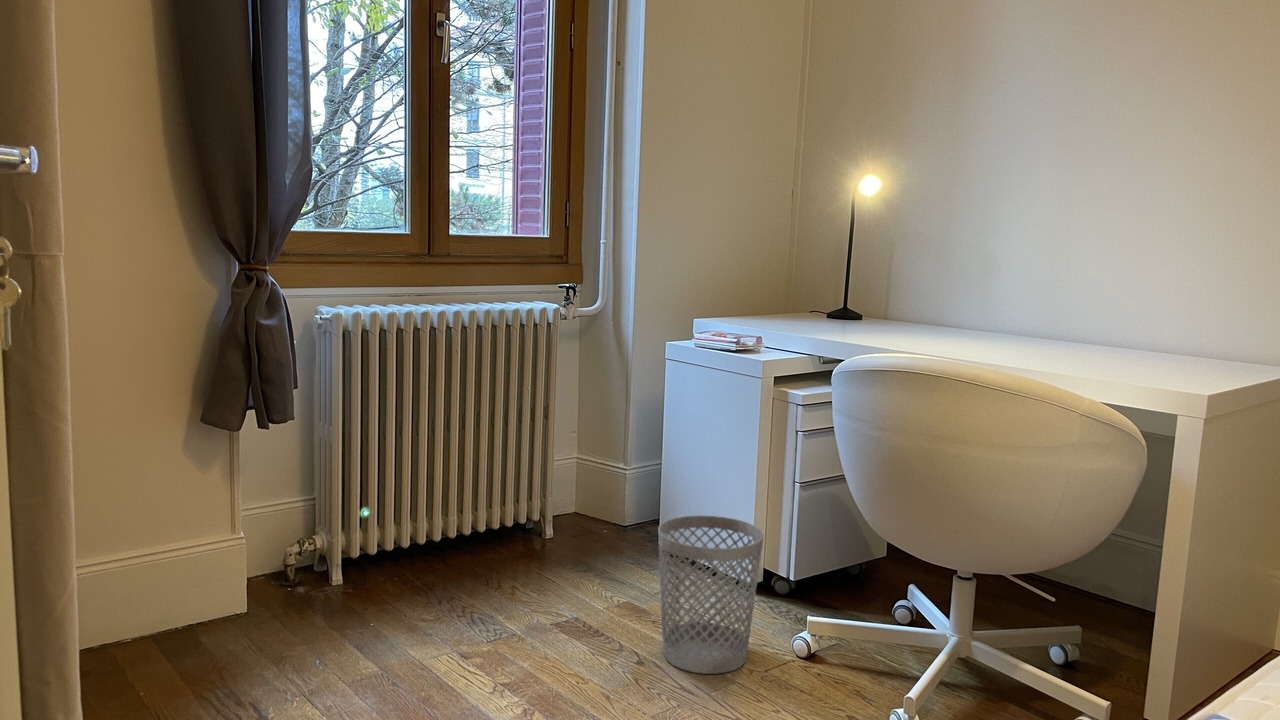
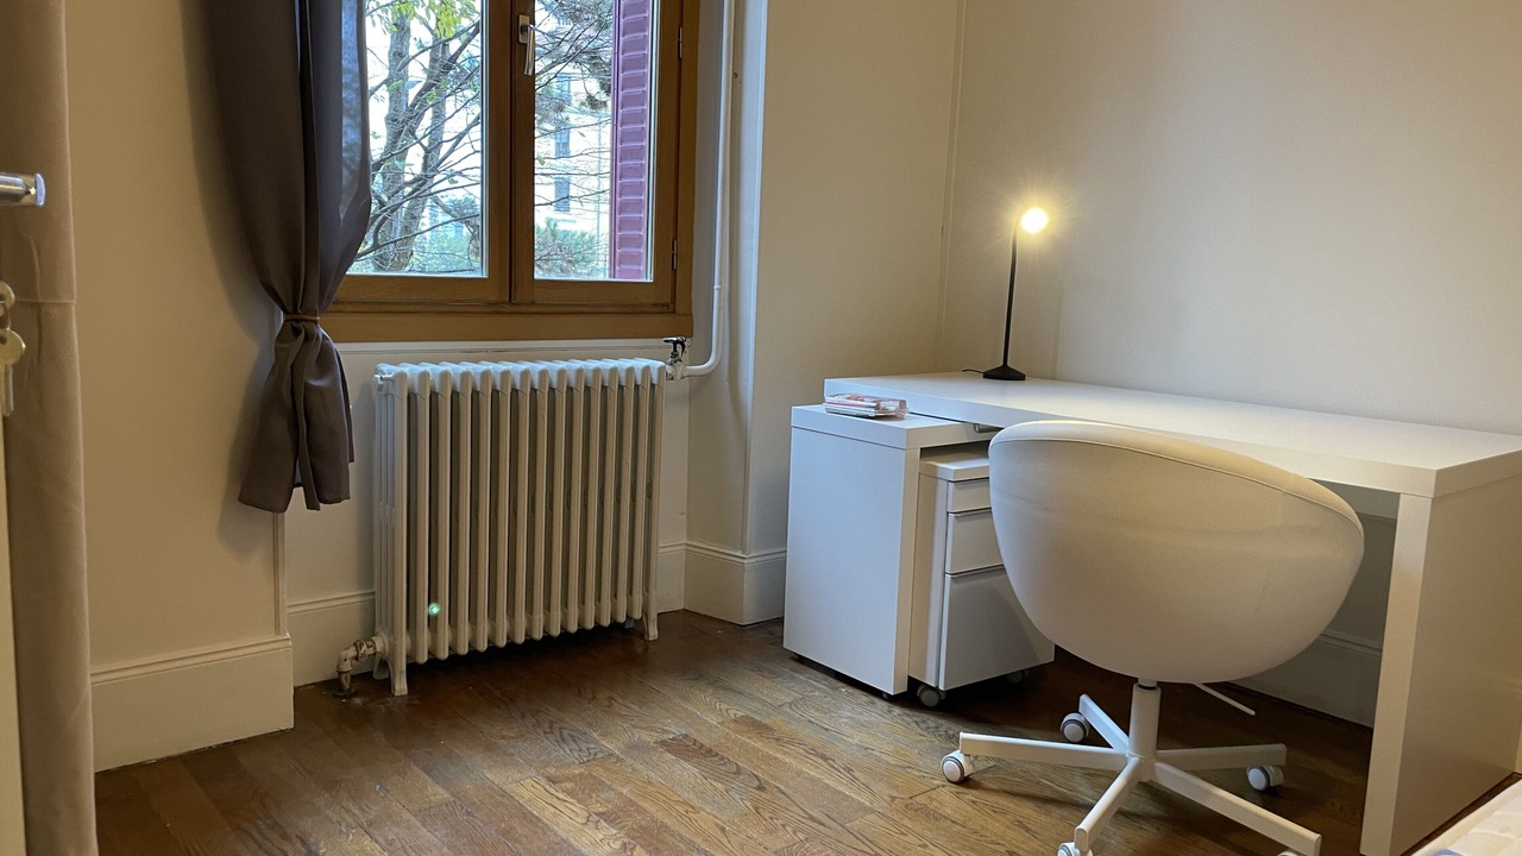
- wastebasket [657,515,765,675]
